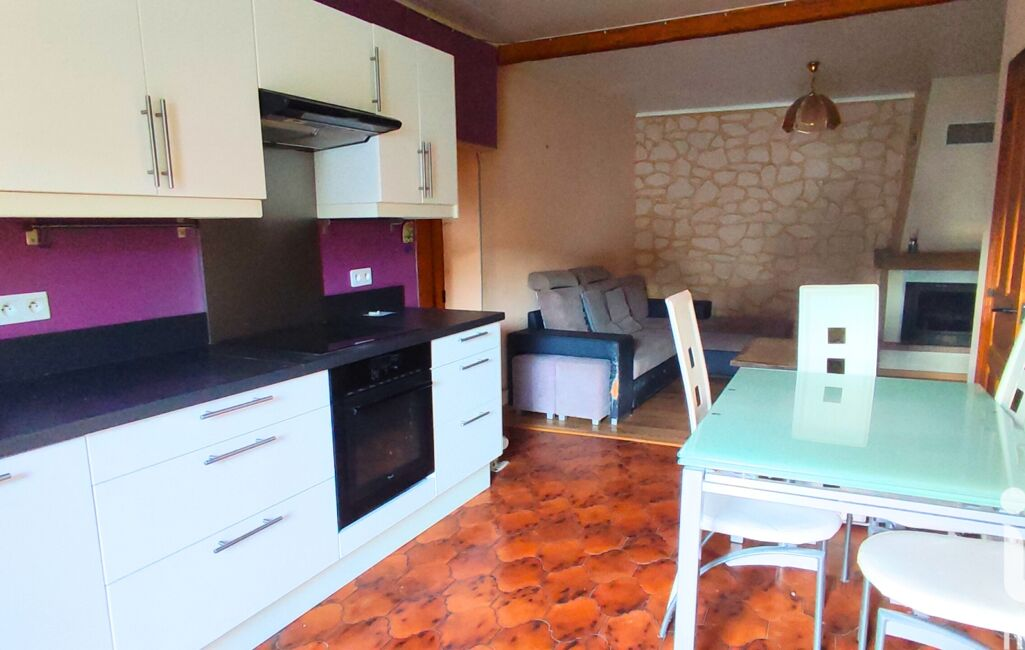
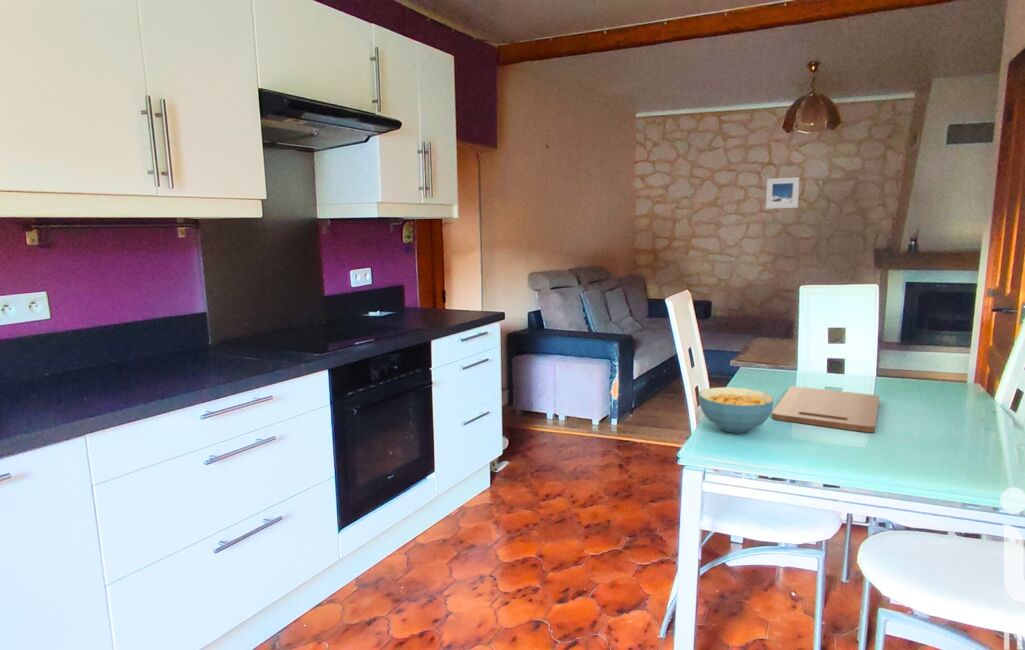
+ cutting board [771,385,880,433]
+ cereal bowl [698,386,775,434]
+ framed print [765,176,800,210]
